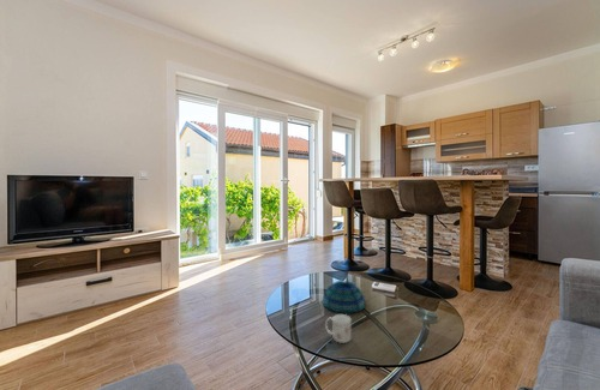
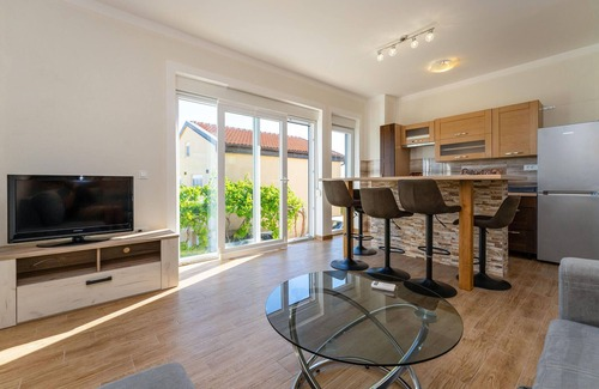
- decorative bowl [322,280,366,313]
- mug [324,313,352,344]
